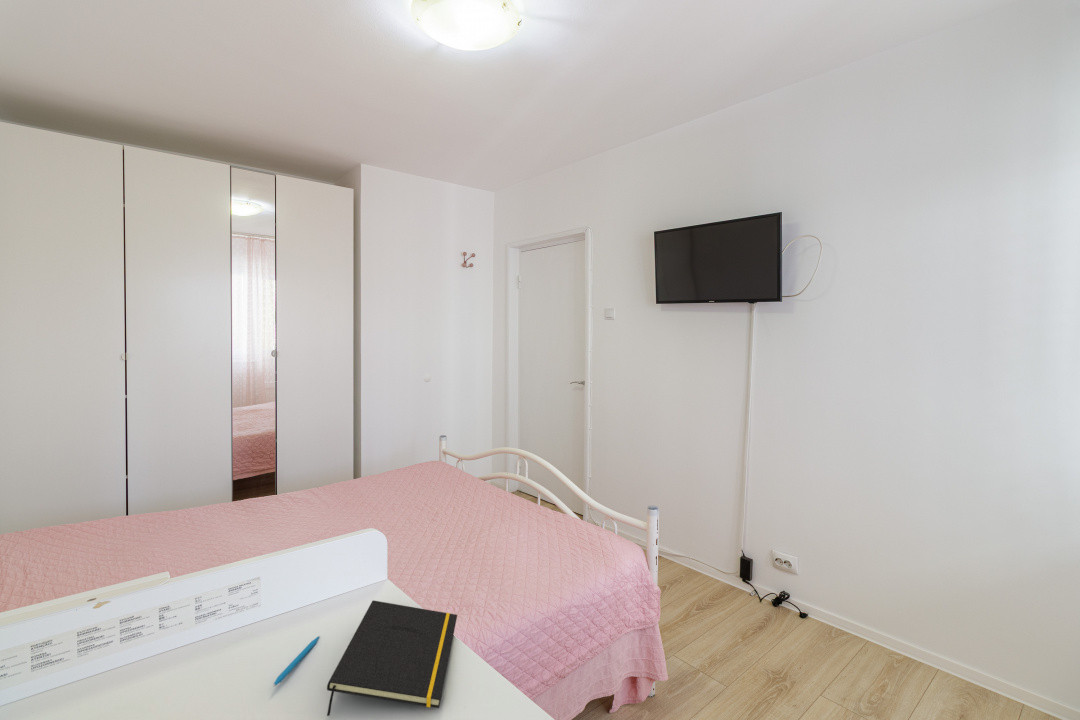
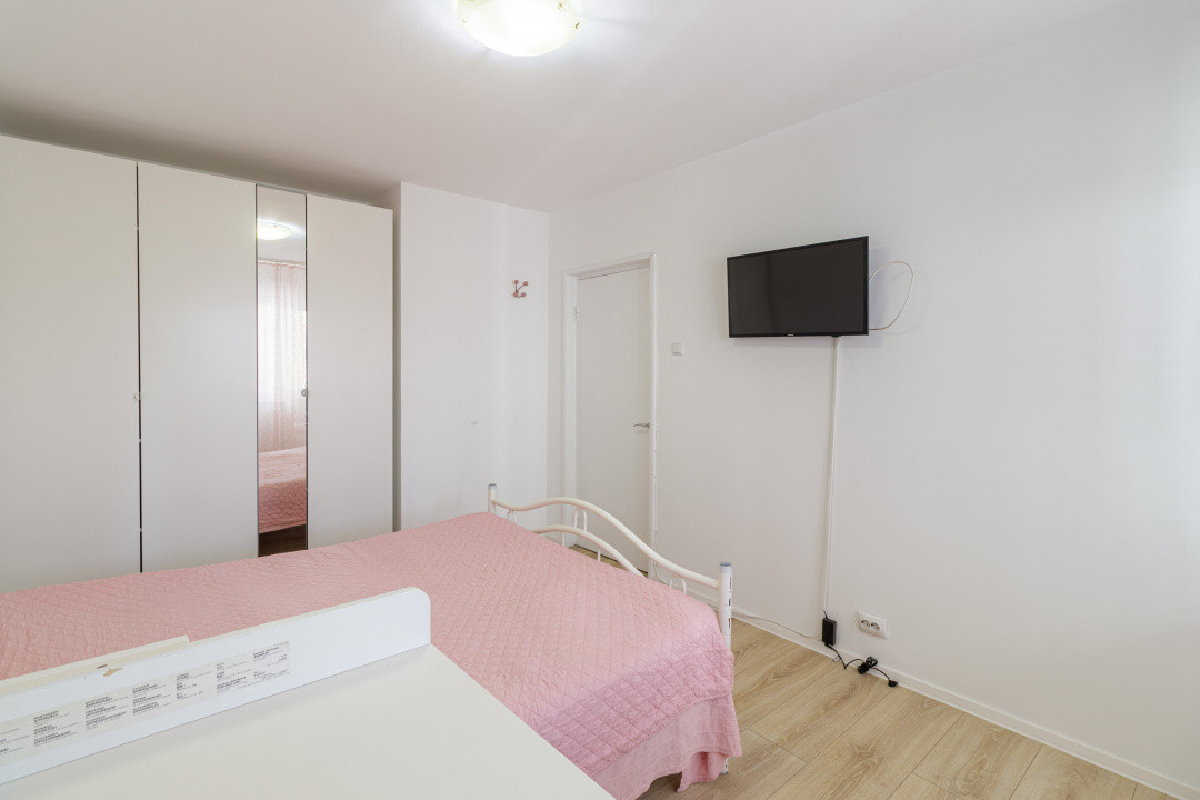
- pen [272,635,320,687]
- notepad [326,599,458,717]
